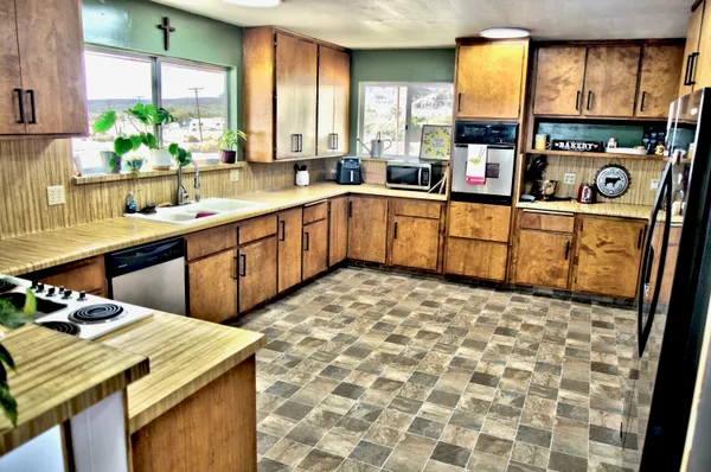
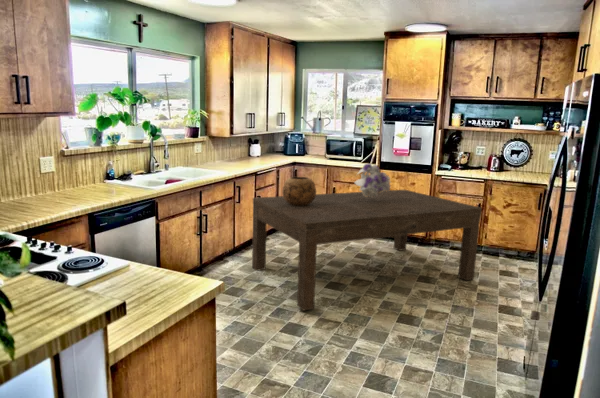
+ bouquet [353,163,392,197]
+ dining table [251,189,483,312]
+ decorative bowl [281,176,317,206]
